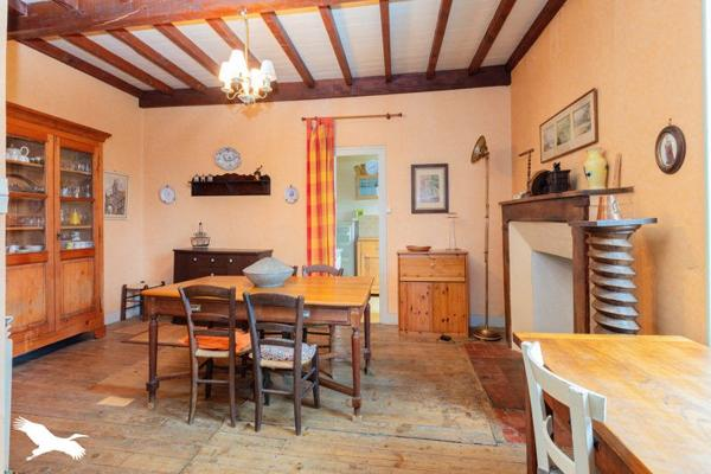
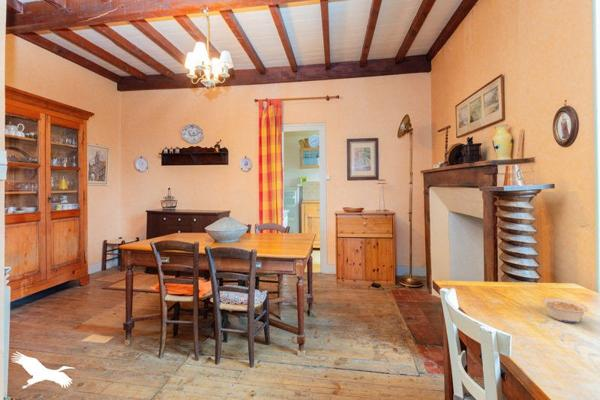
+ legume [541,297,589,324]
